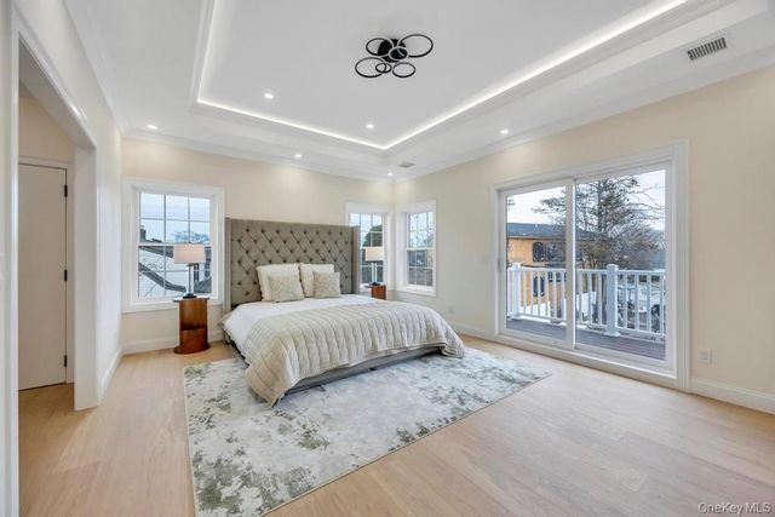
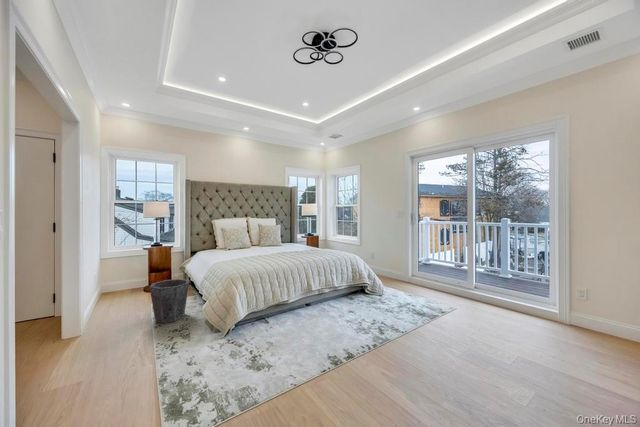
+ waste bin [149,278,190,324]
